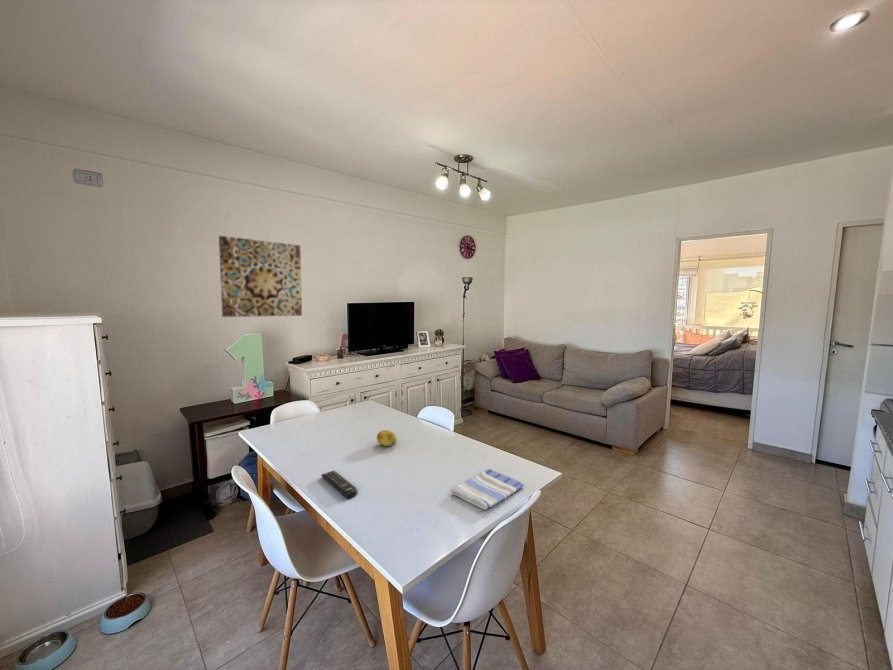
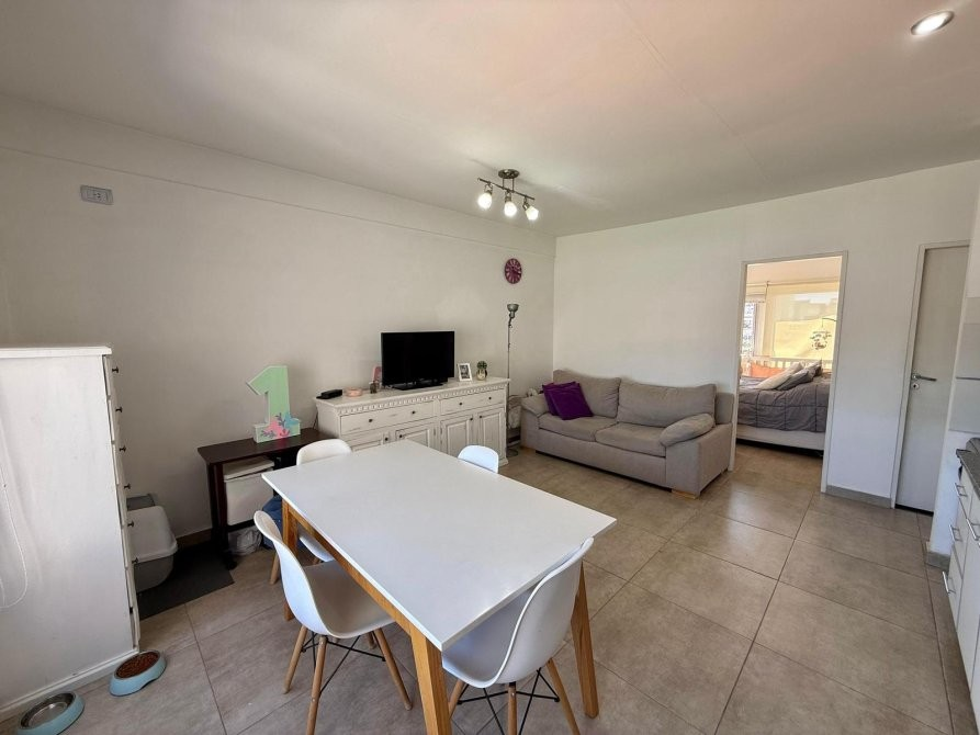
- wall art [218,235,303,318]
- dish towel [450,468,524,511]
- fruit [376,429,397,447]
- remote control [320,470,358,499]
